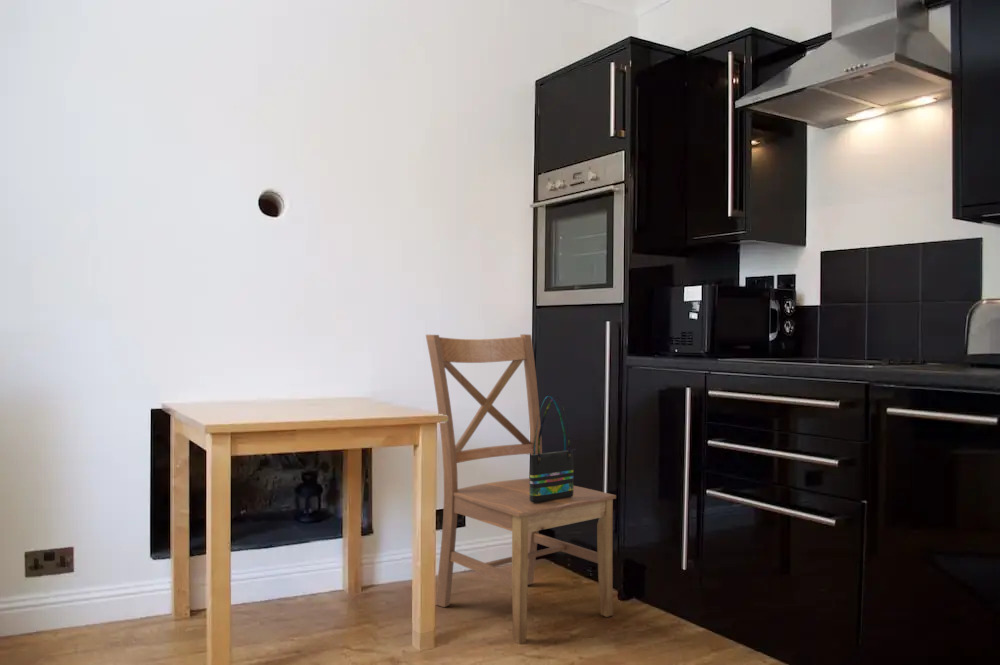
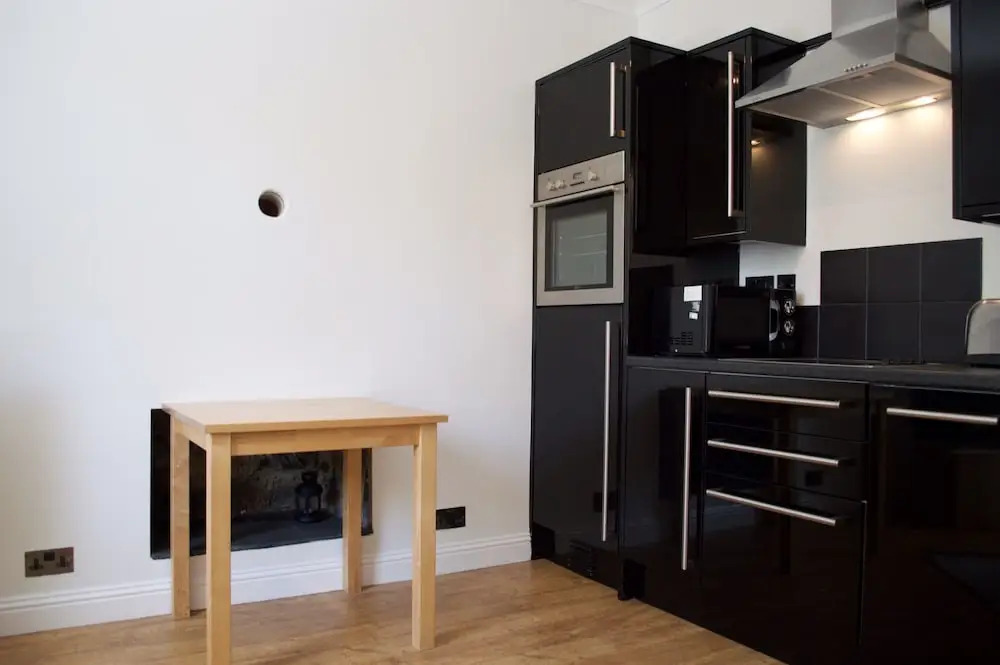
- tote bag [527,395,577,503]
- chair [425,333,617,645]
